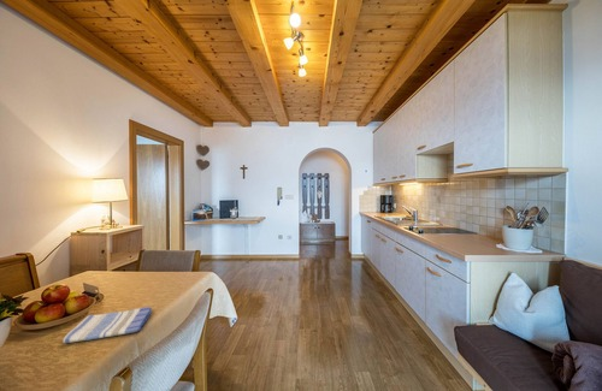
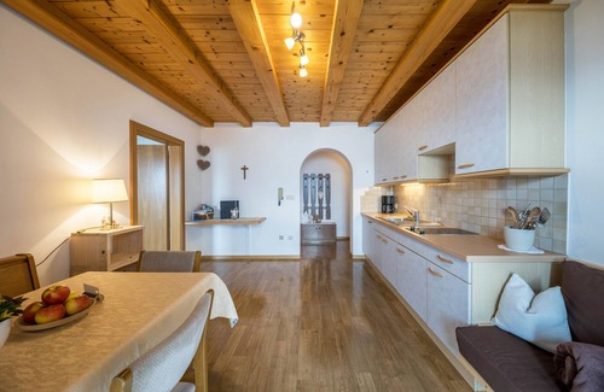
- dish towel [61,306,154,344]
